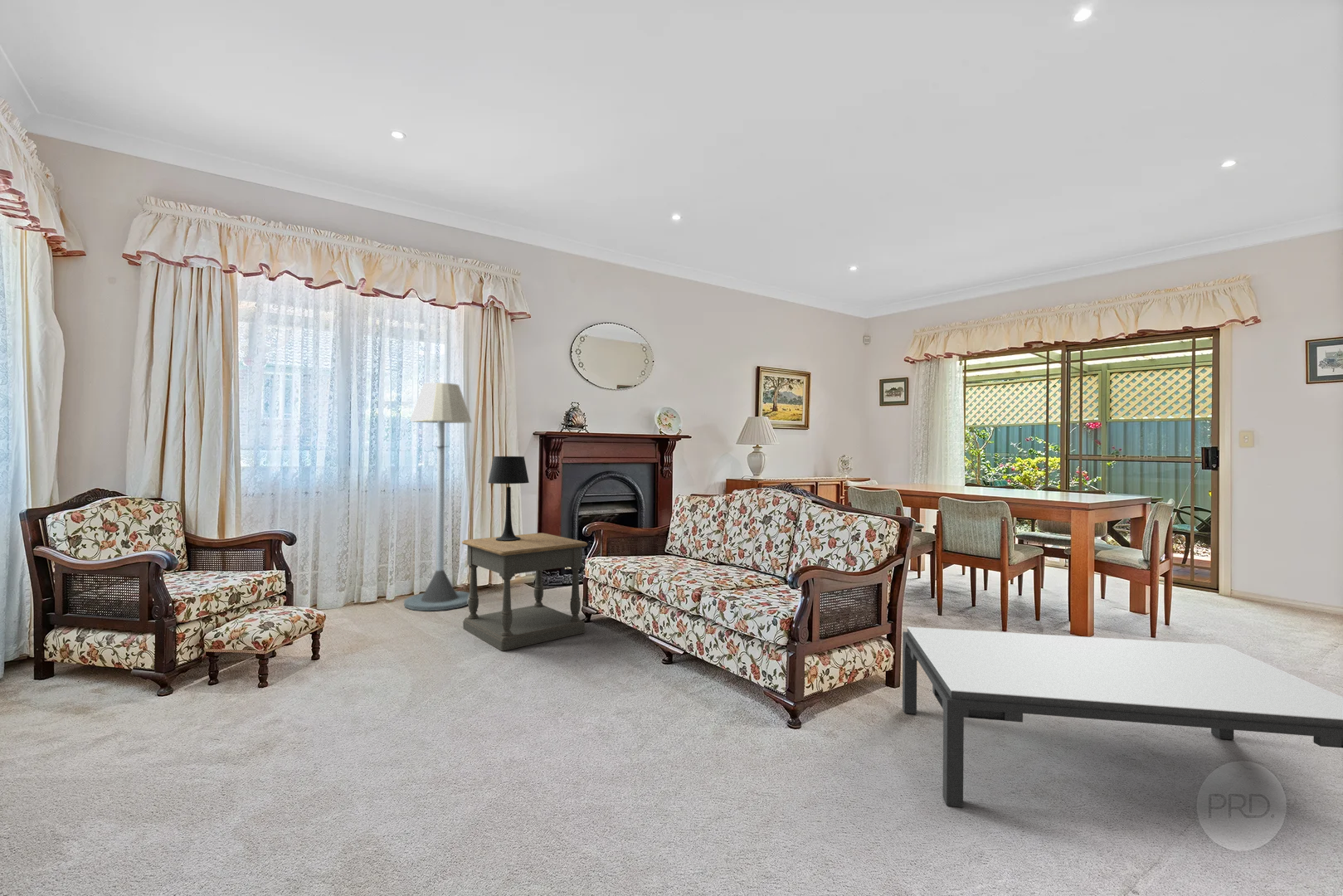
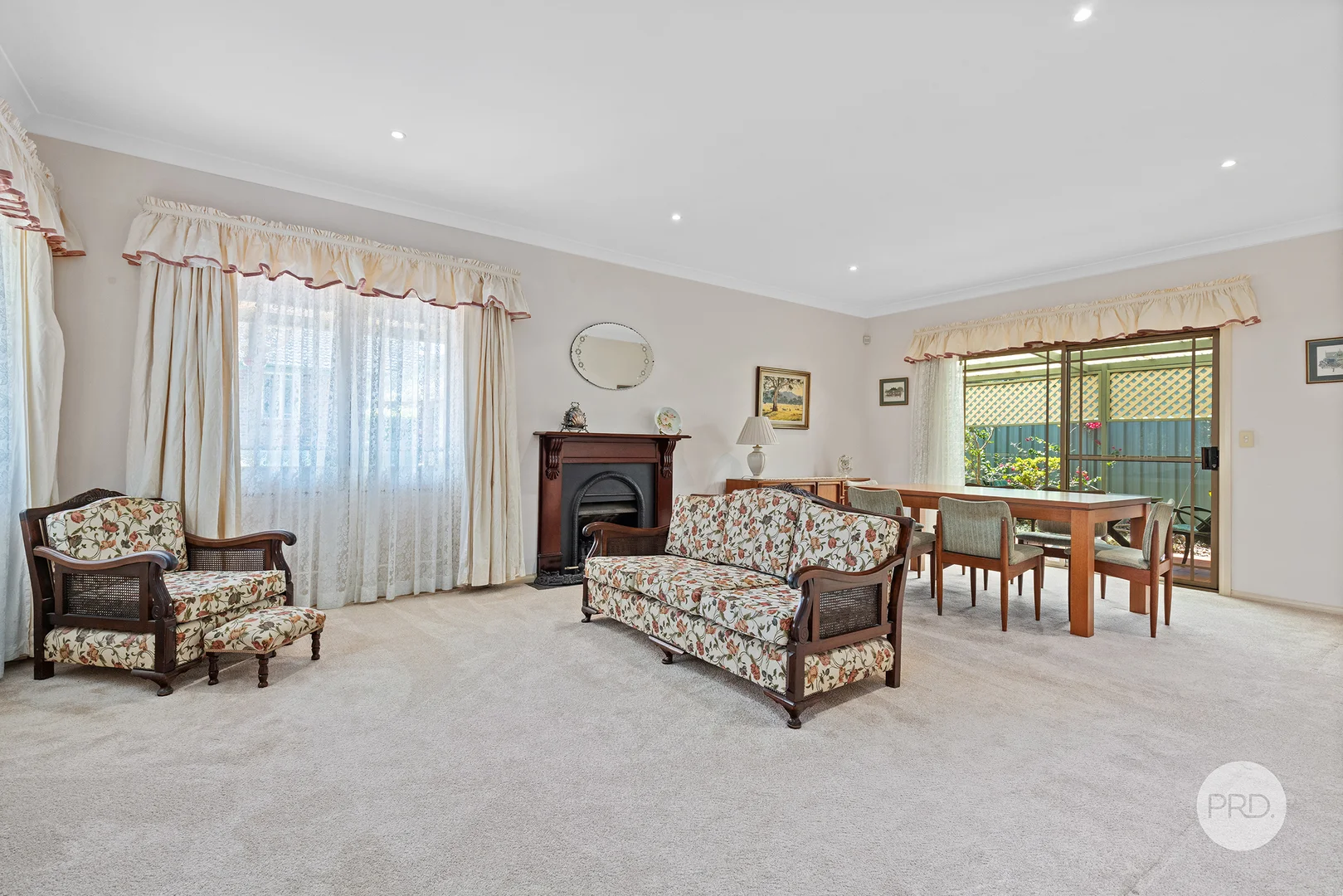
- floor lamp [403,382,473,611]
- table lamp [487,455,530,541]
- coffee table [902,626,1343,808]
- side table [461,532,588,651]
